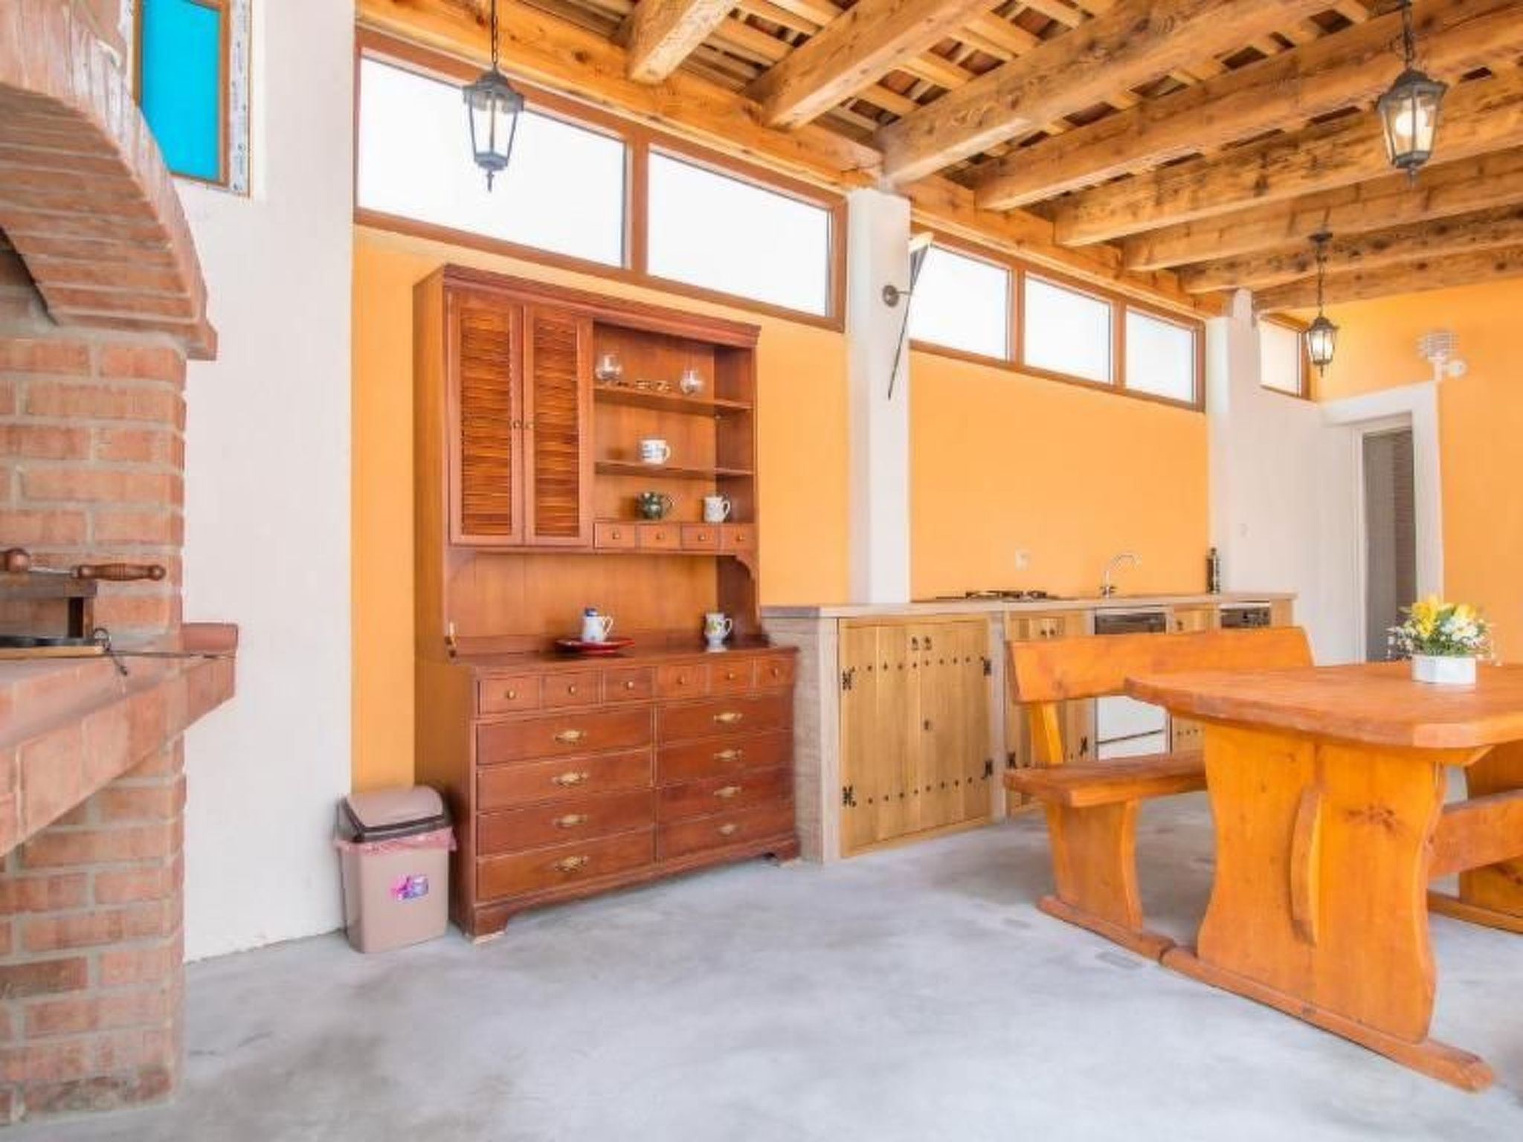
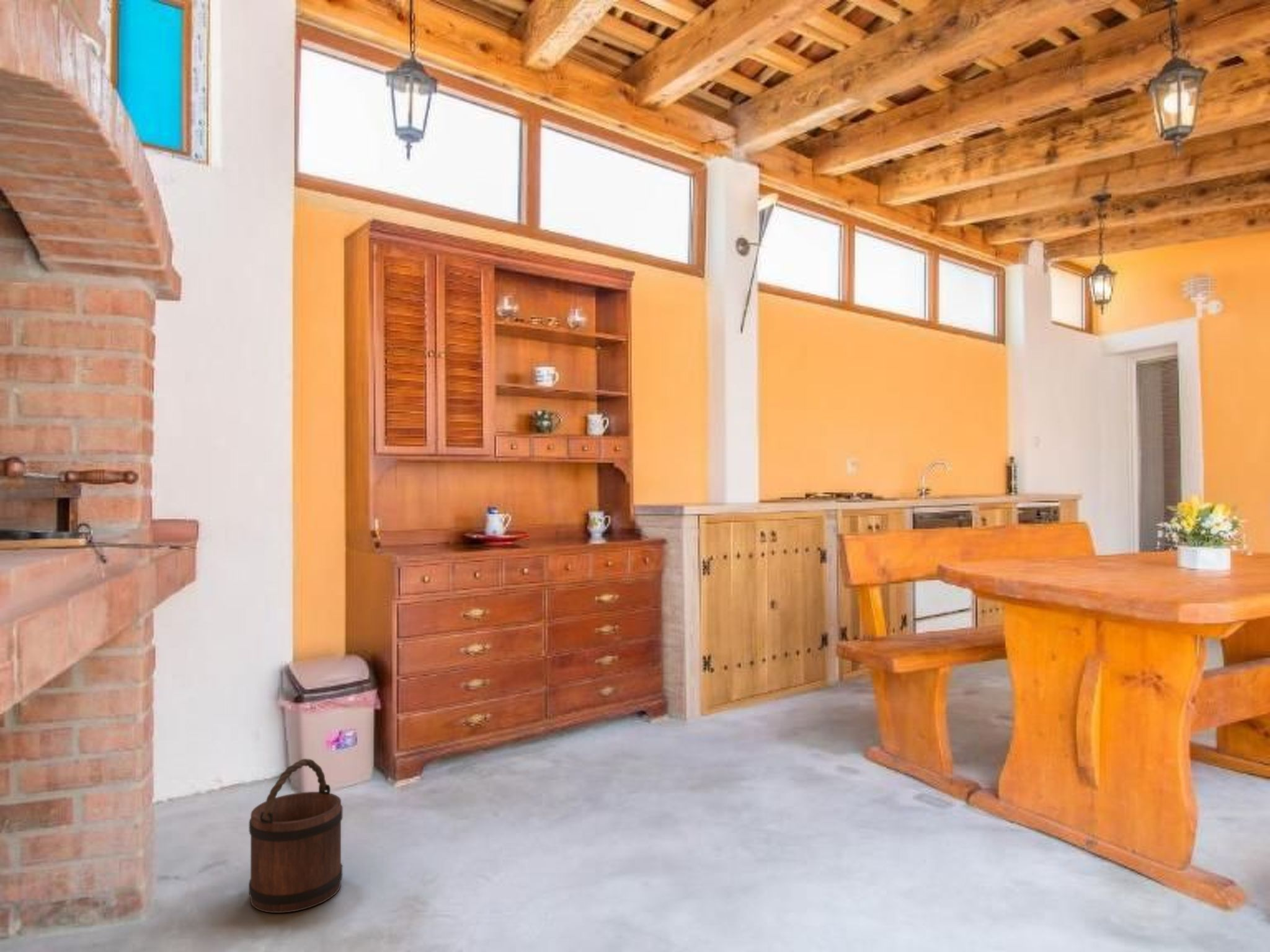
+ bucket [248,758,343,914]
